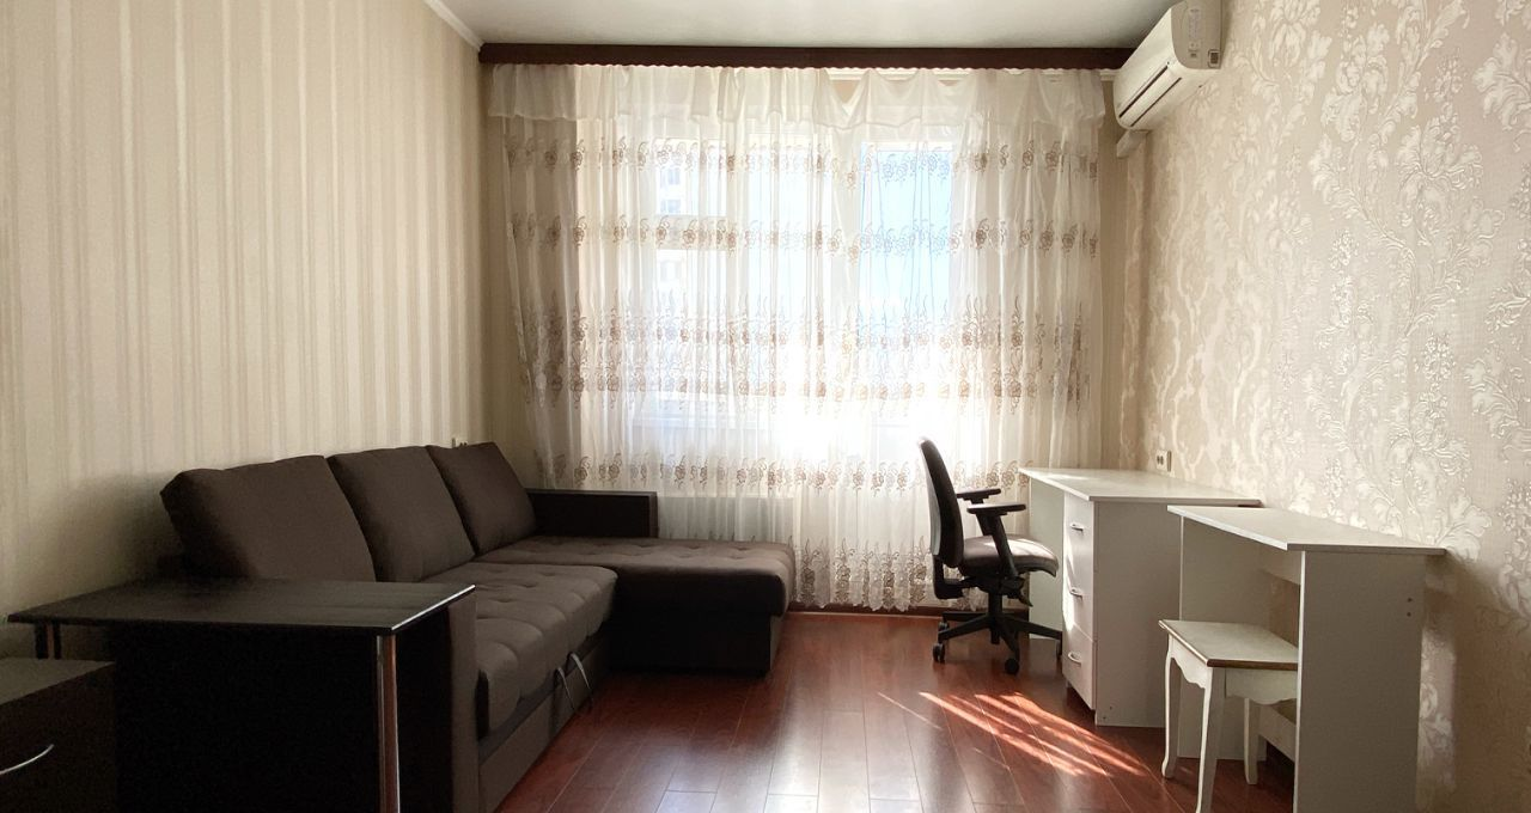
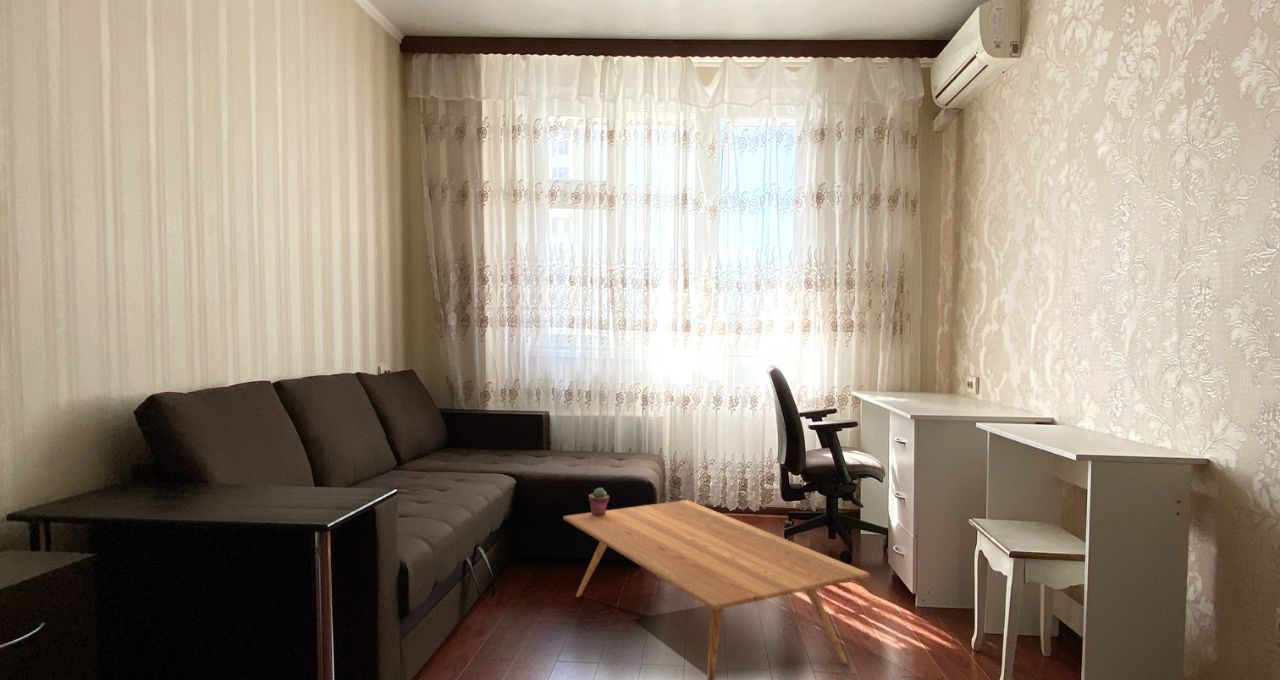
+ coffee table [562,499,871,680]
+ potted succulent [588,487,610,516]
